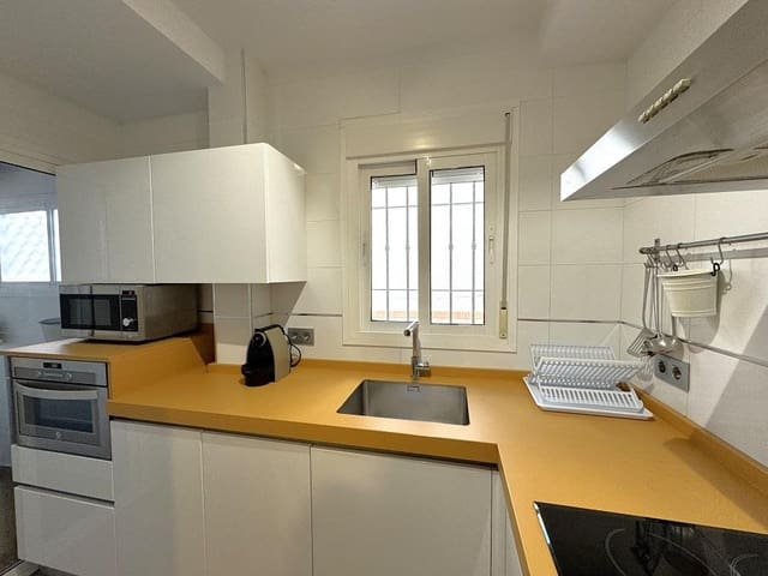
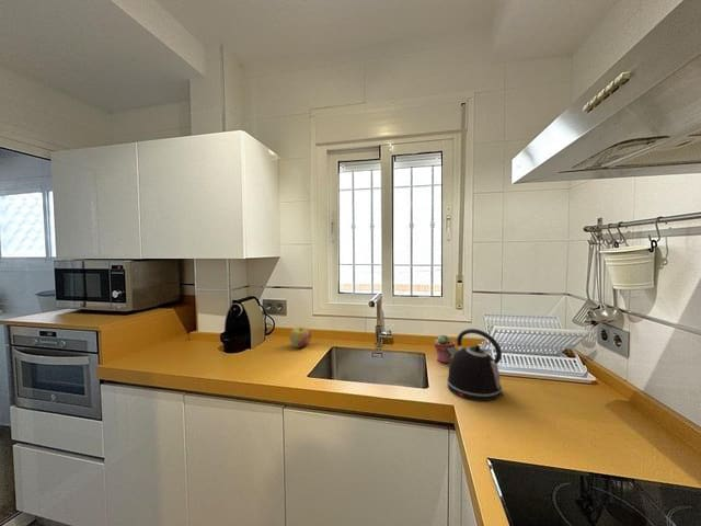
+ potted succulent [433,333,456,364]
+ apple [288,325,312,348]
+ kettle [446,328,505,402]
